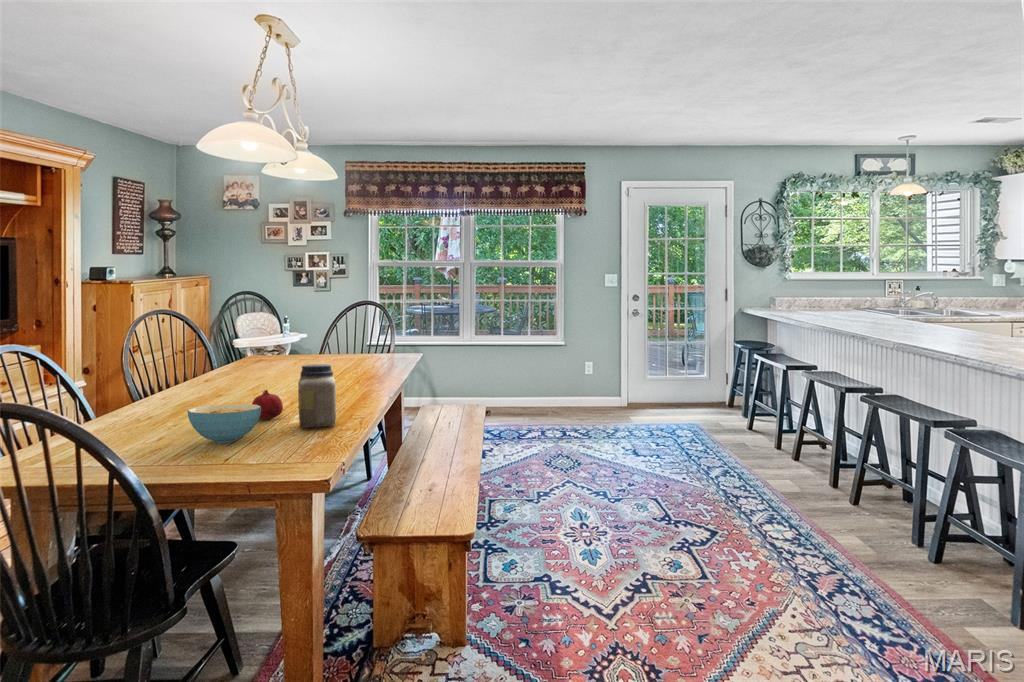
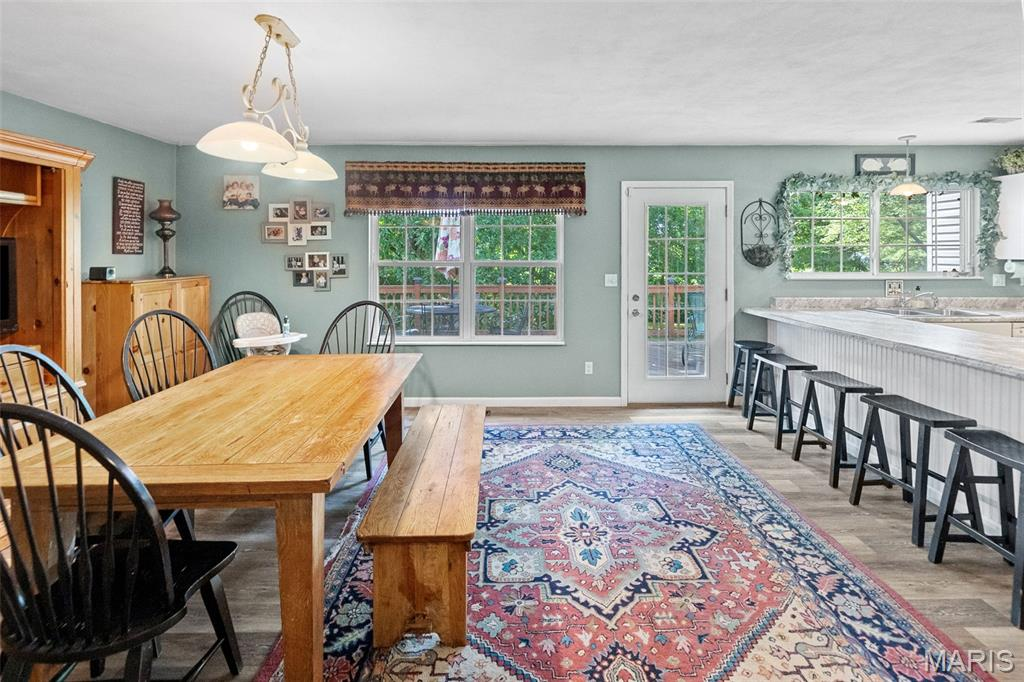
- jar [297,363,337,429]
- cereal bowl [186,403,261,444]
- fruit [251,389,284,420]
